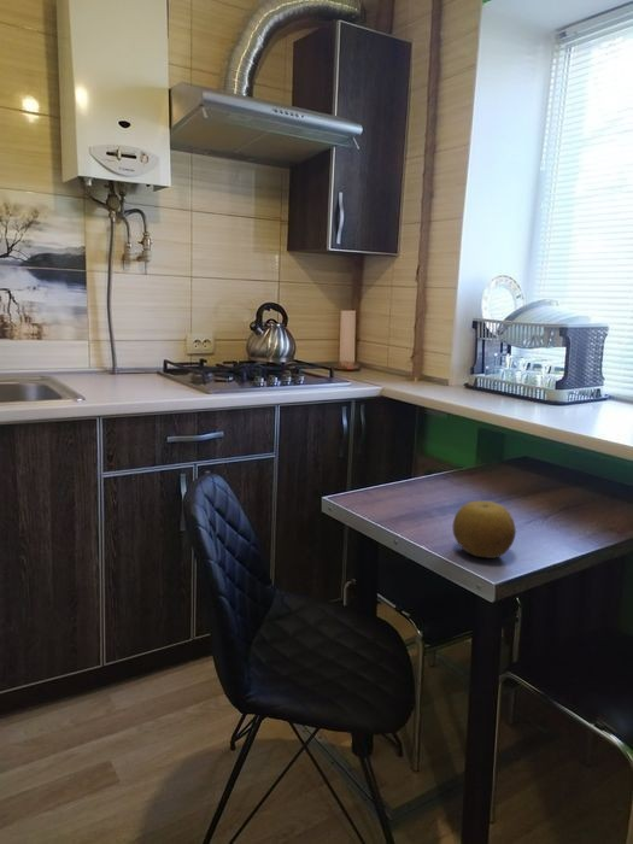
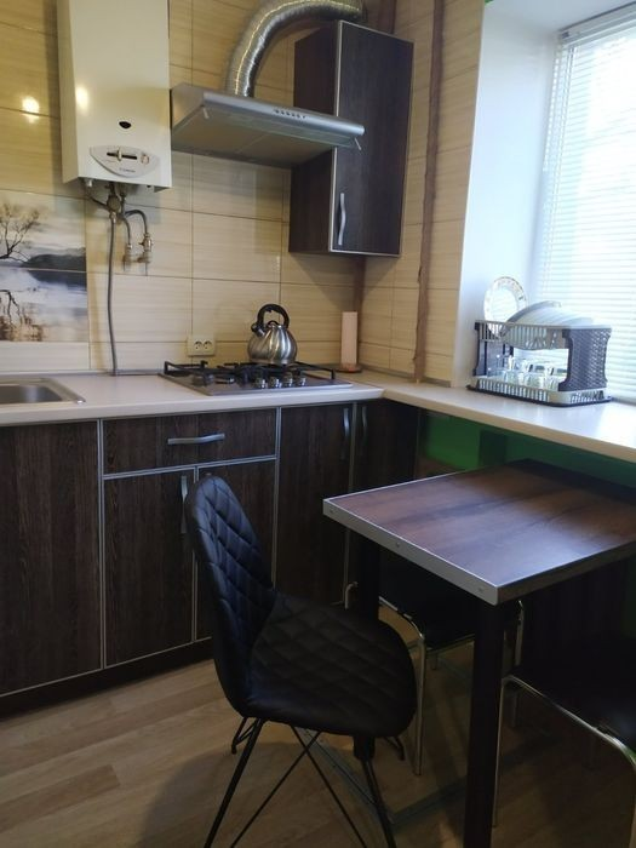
- fruit [452,499,517,559]
